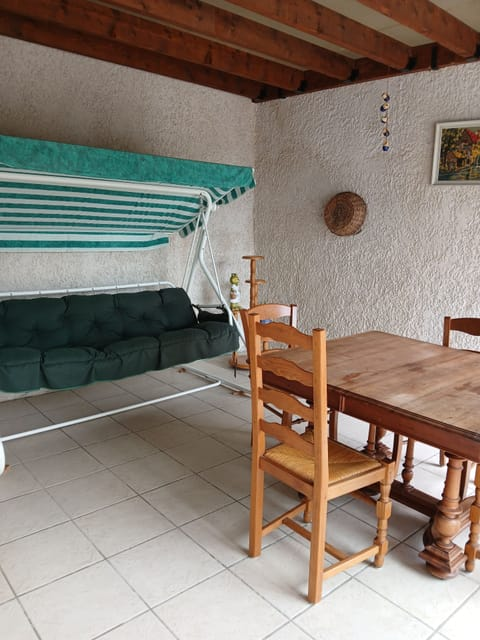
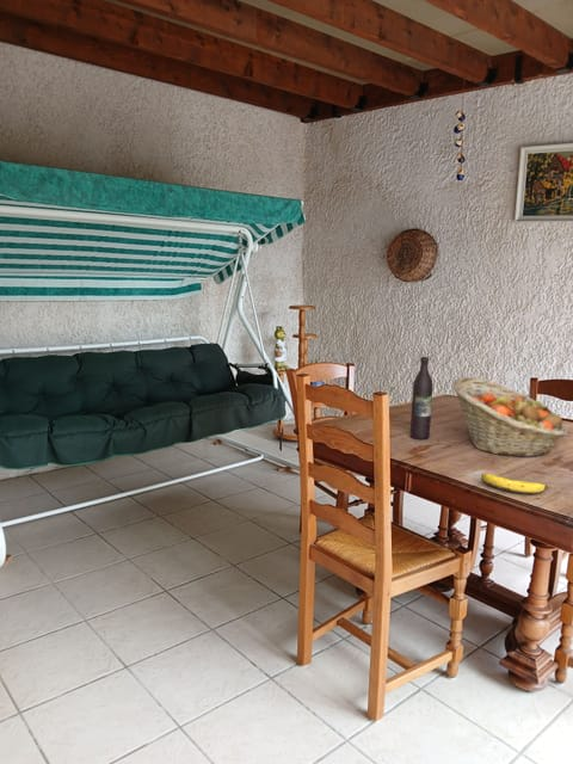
+ fruit basket [451,376,568,458]
+ banana [480,473,548,497]
+ wine bottle [409,356,435,440]
